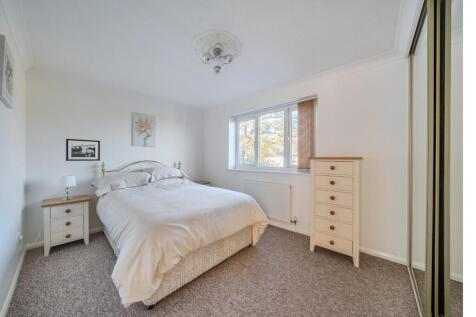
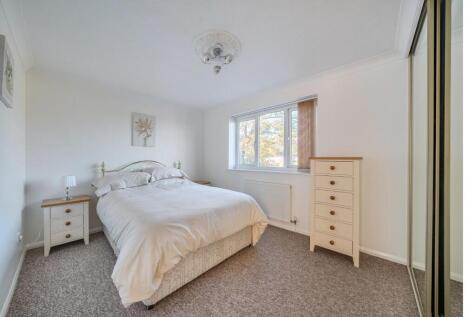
- picture frame [65,138,101,162]
